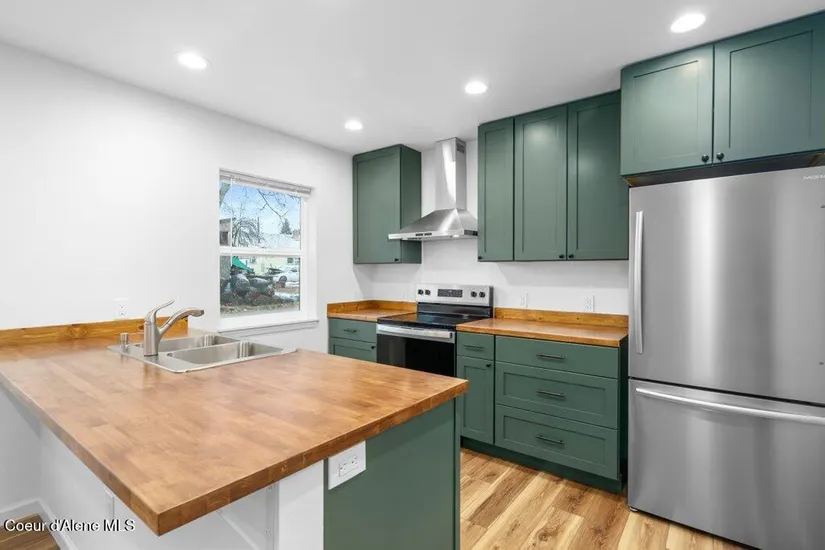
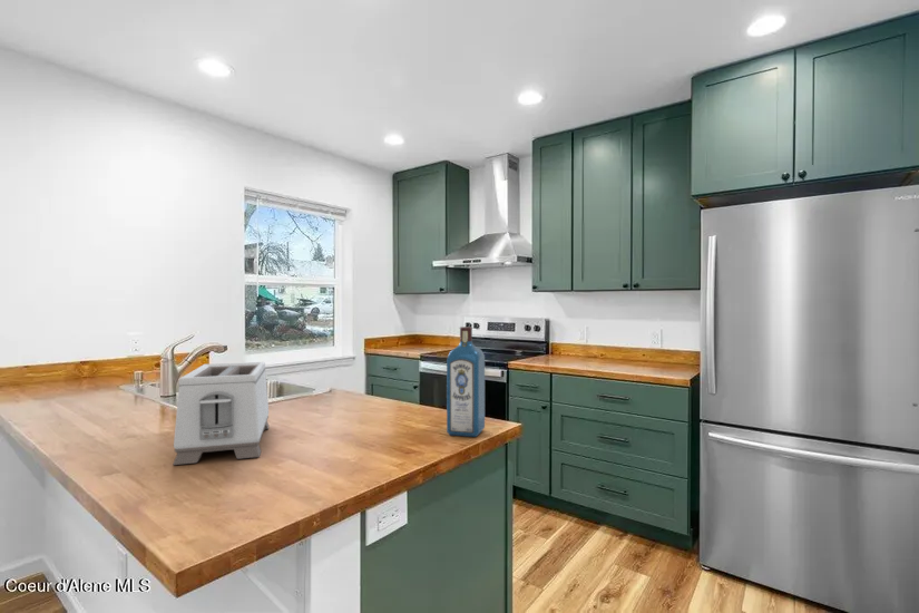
+ liquor [446,325,486,438]
+ toaster [172,361,271,466]
